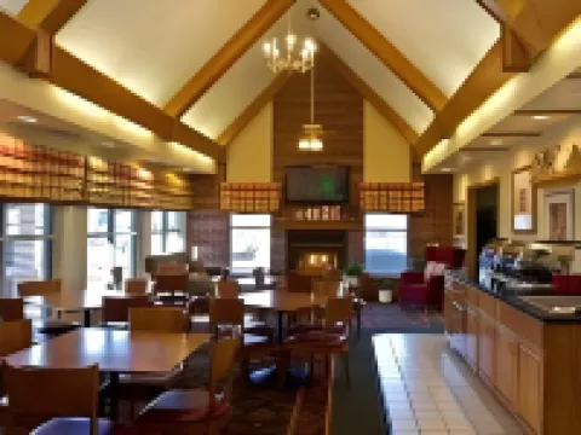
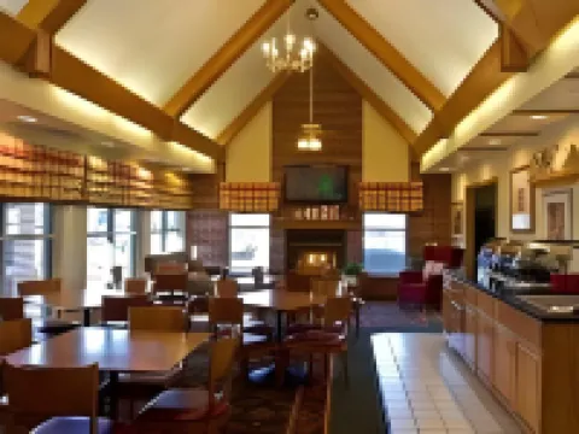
- potted plant [370,277,401,303]
